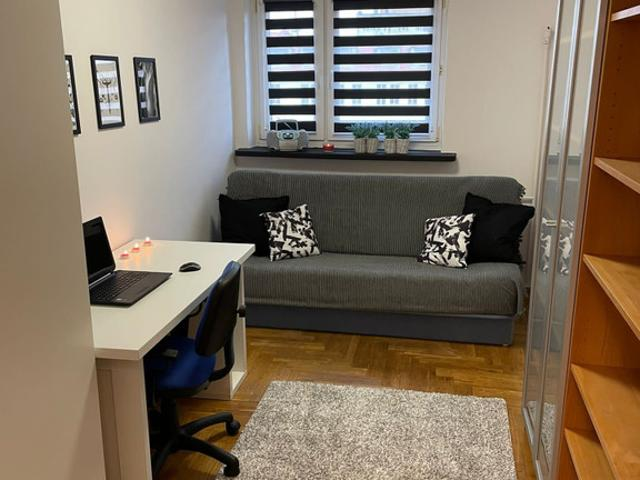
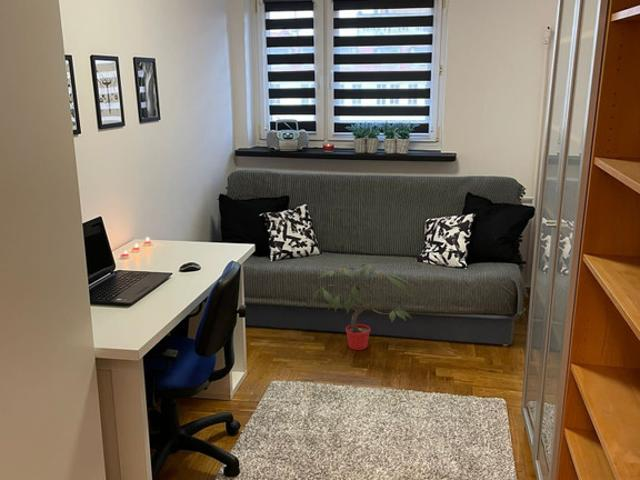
+ potted plant [310,262,413,351]
